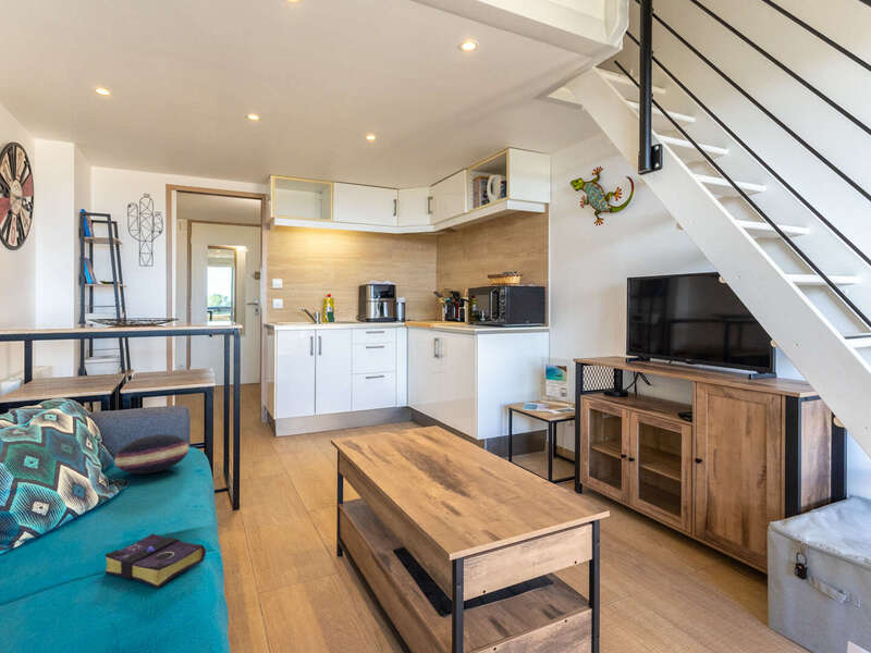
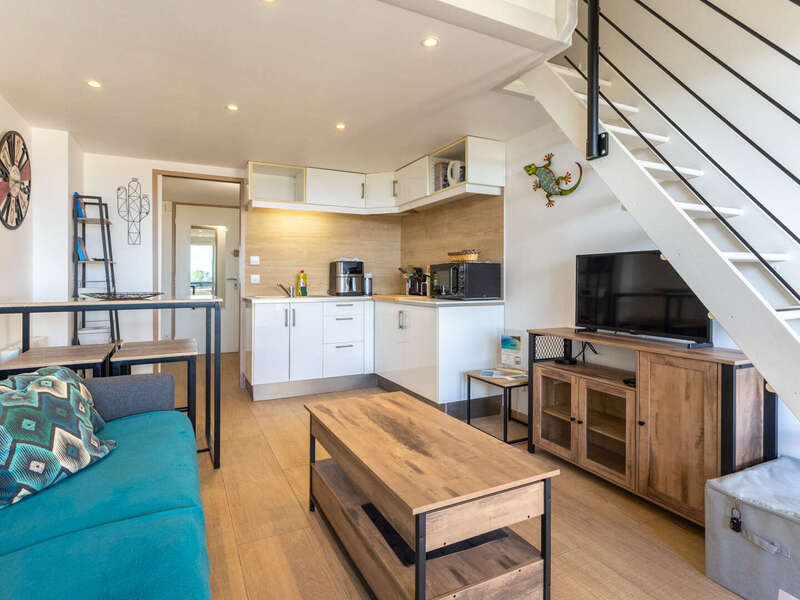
- cushion [113,433,189,475]
- book [105,533,207,589]
